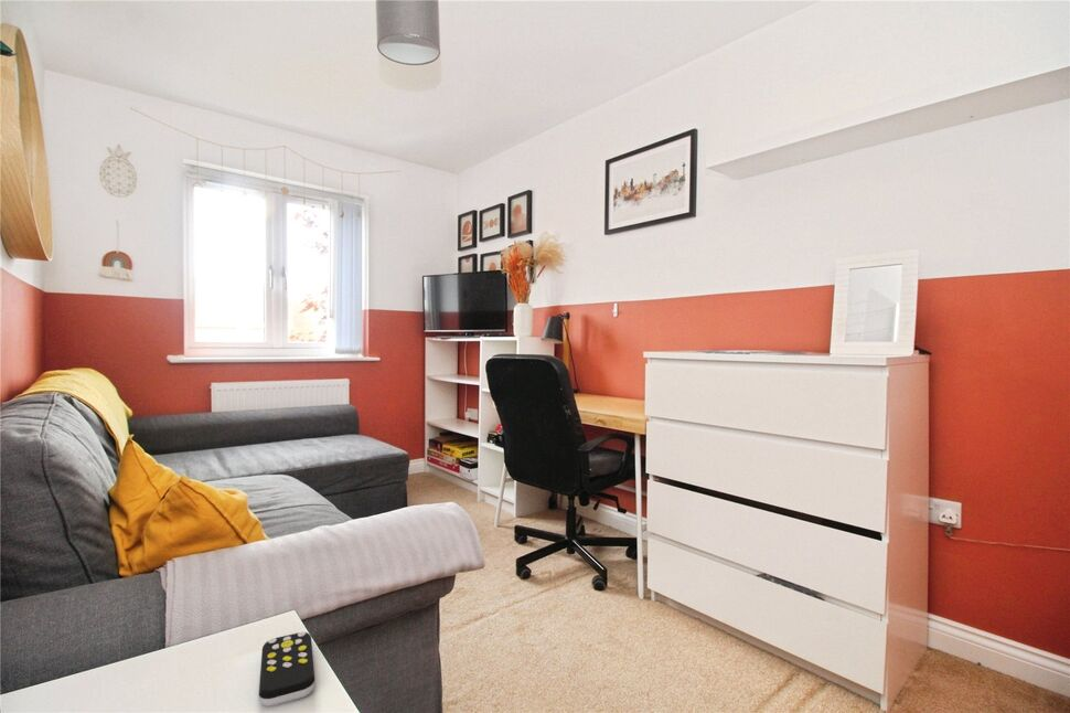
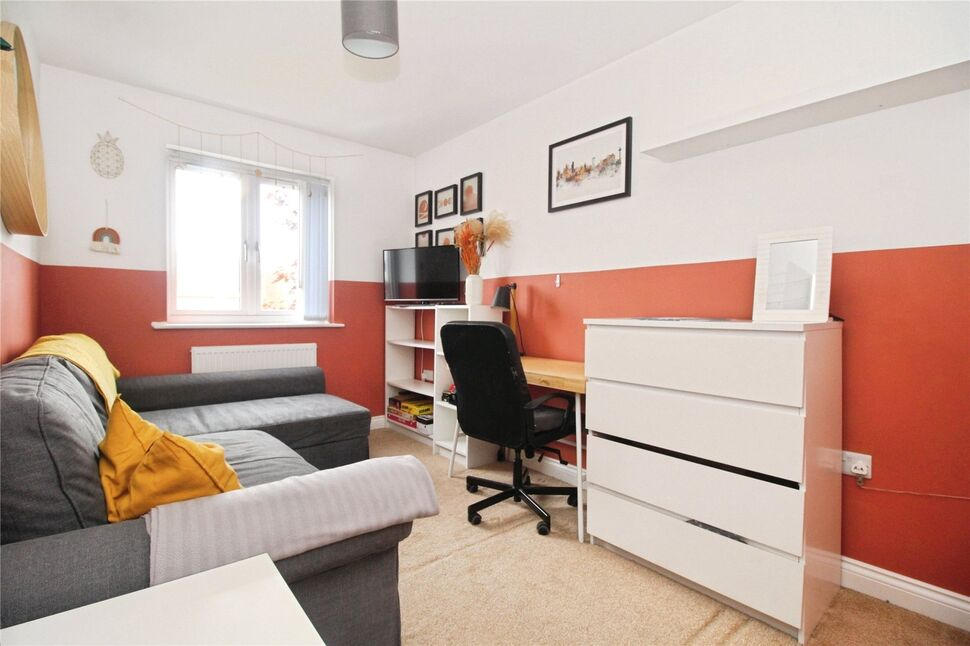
- remote control [258,630,315,707]
